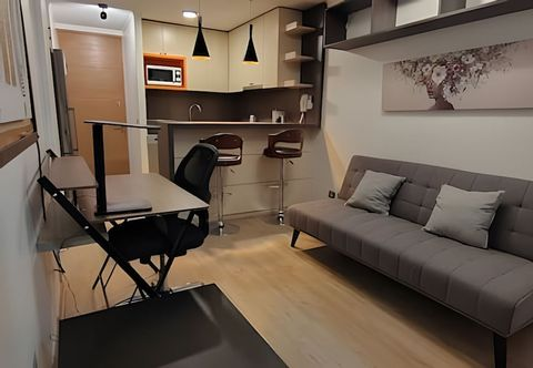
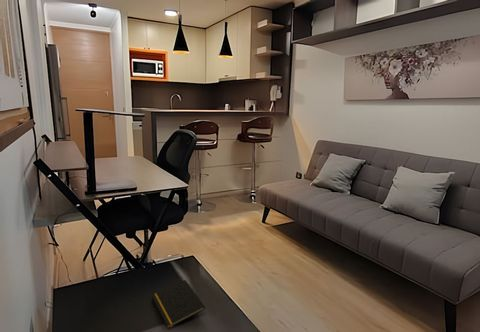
+ notepad [151,279,206,329]
